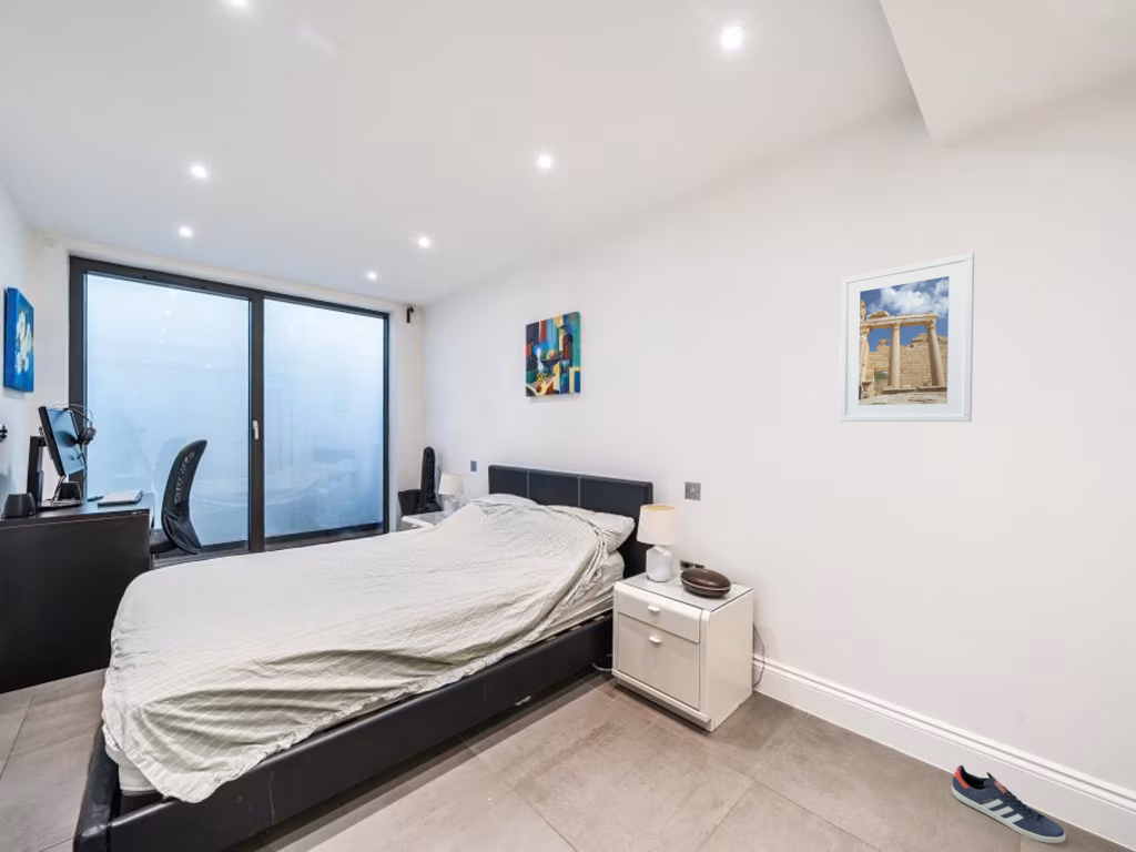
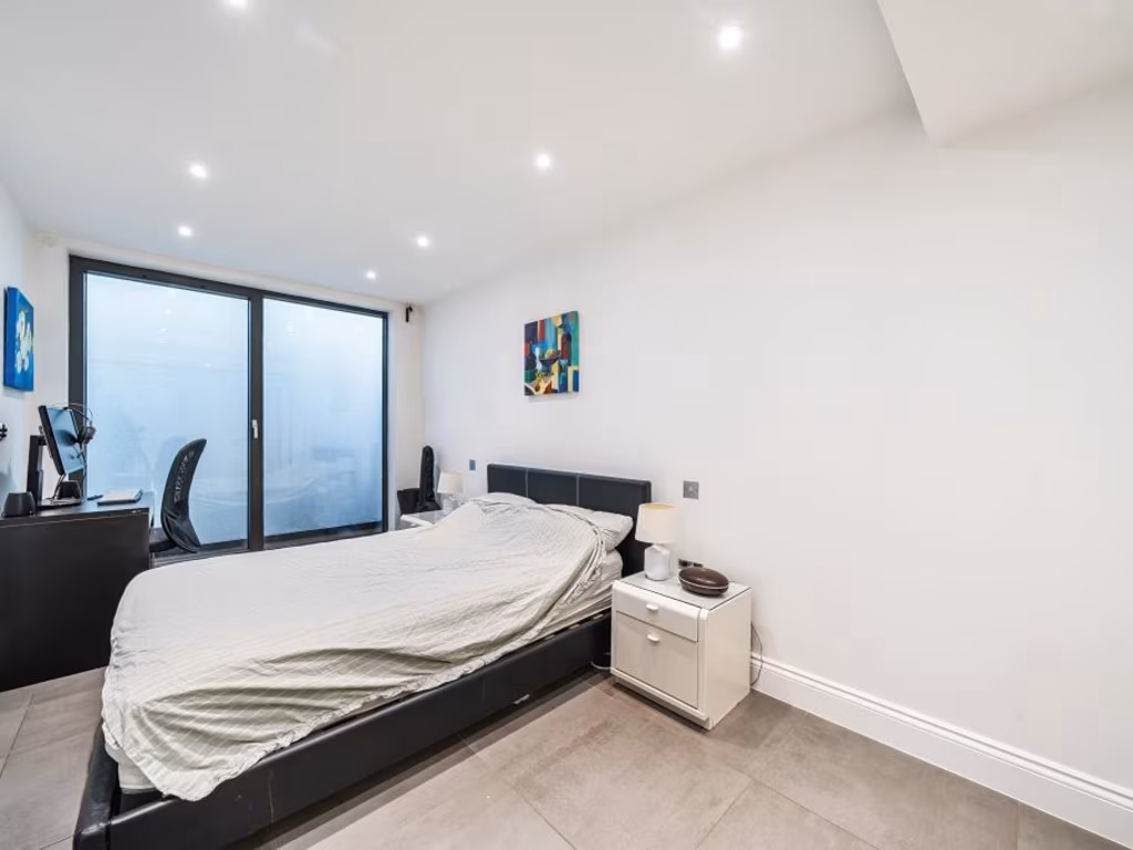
- sneaker [951,764,1067,844]
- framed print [839,252,975,423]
